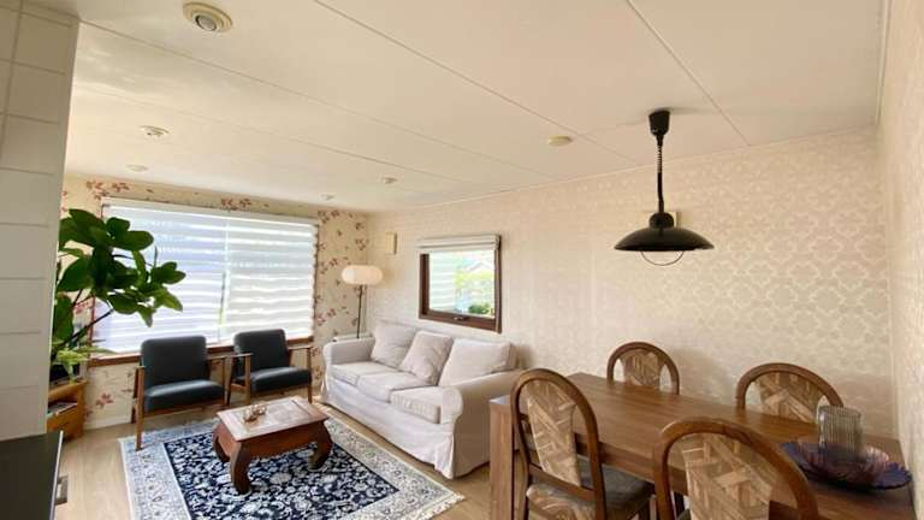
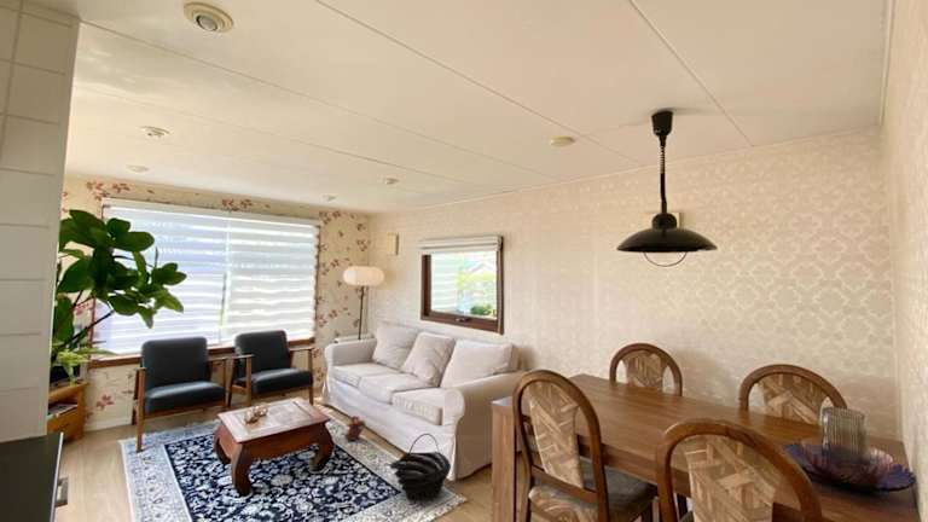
+ plush toy [342,414,367,441]
+ basket [389,433,452,501]
